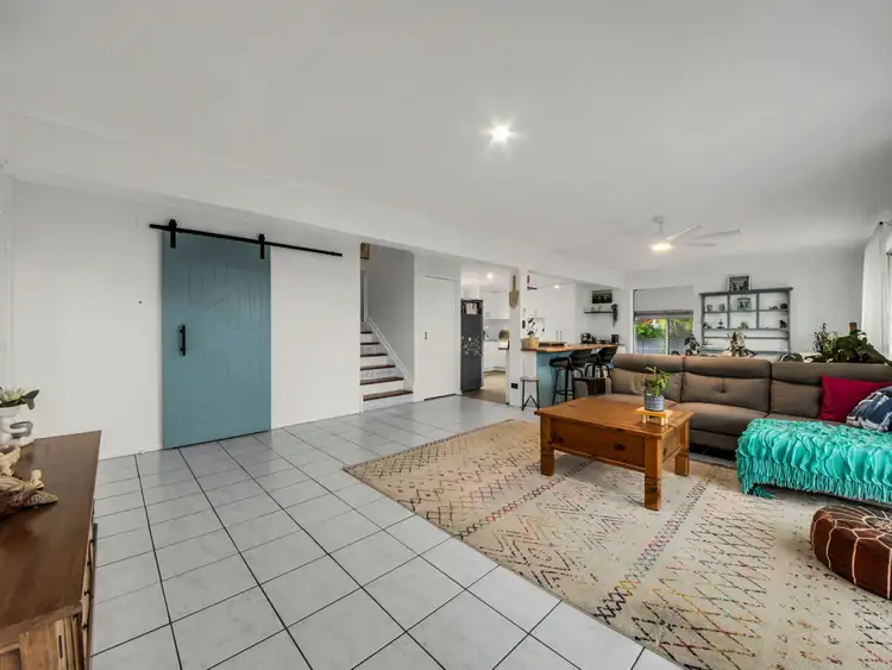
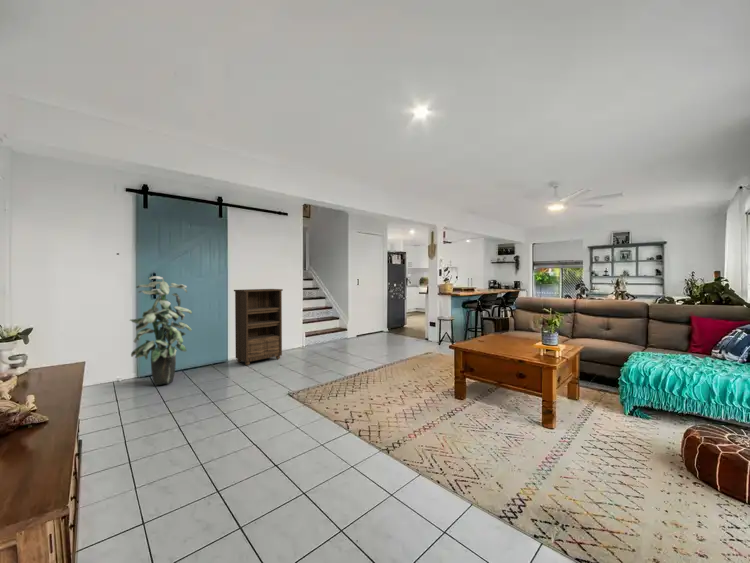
+ bookshelf [233,288,284,366]
+ indoor plant [128,275,193,386]
